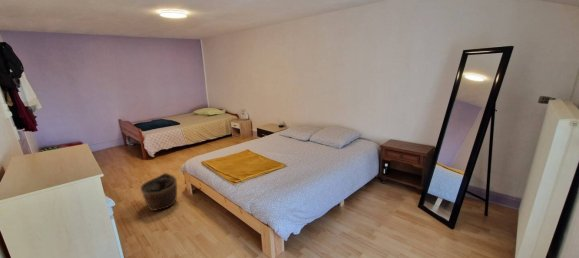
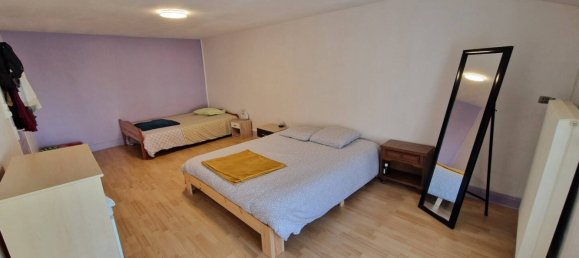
- basket [139,172,178,212]
